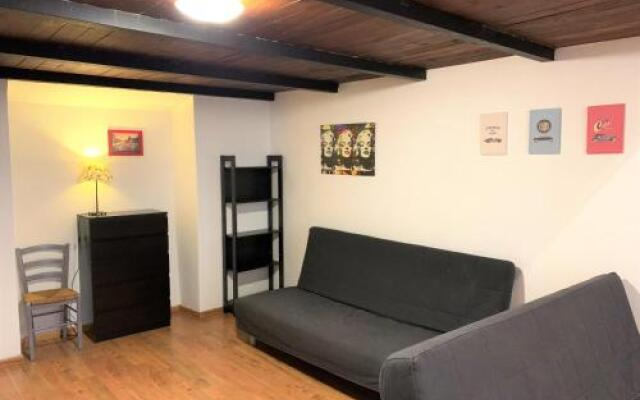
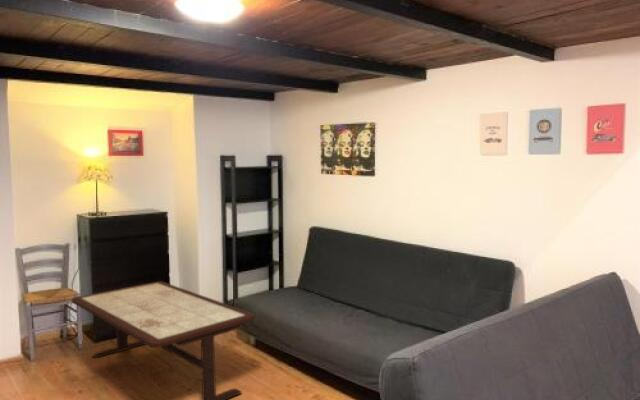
+ coffee table [71,280,256,400]
